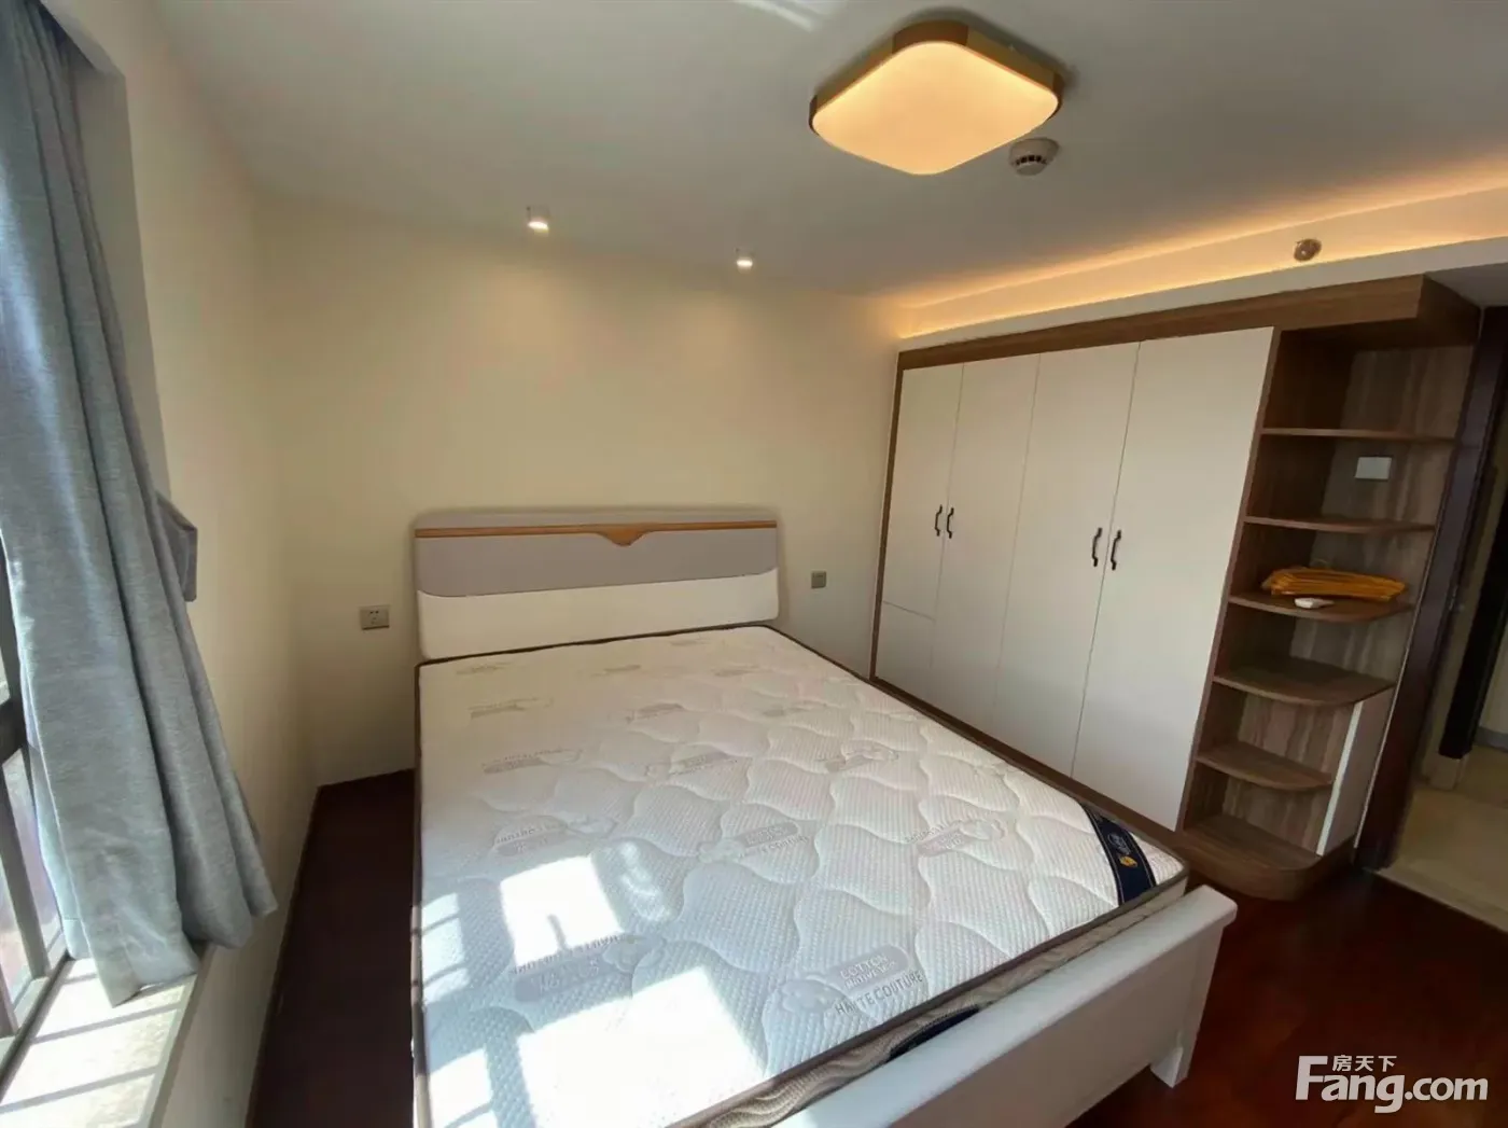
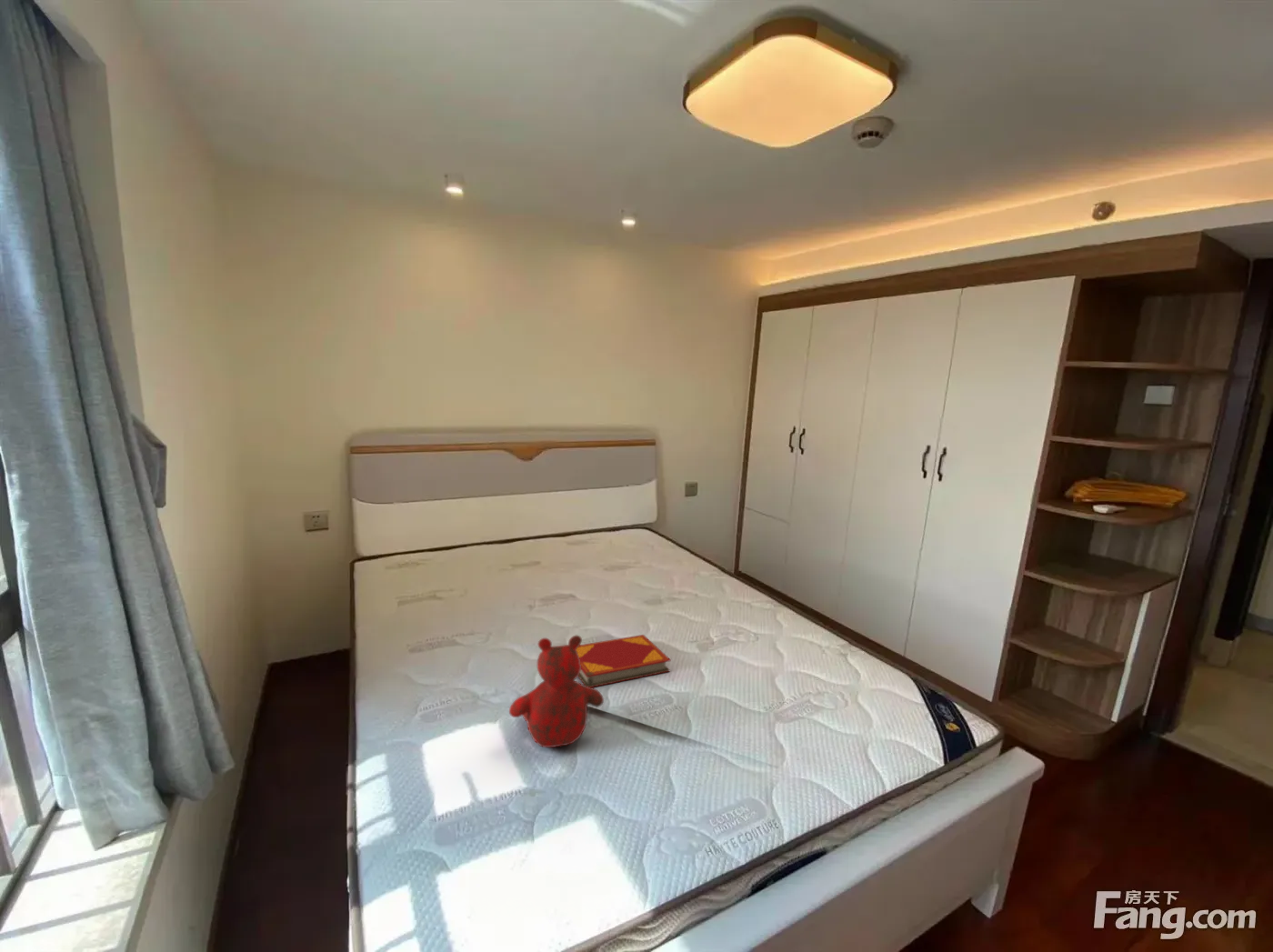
+ hardback book [576,634,672,688]
+ teddy bear [508,635,605,748]
